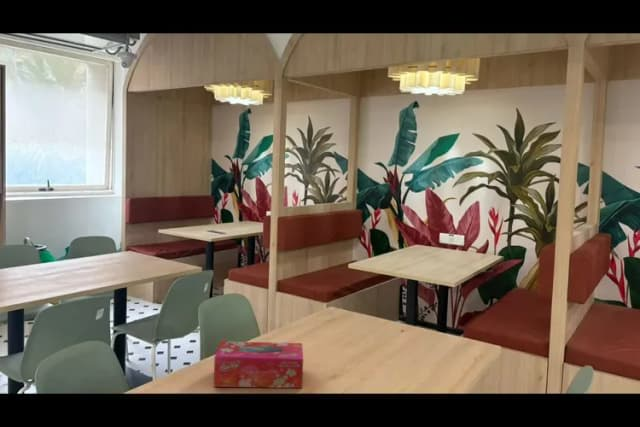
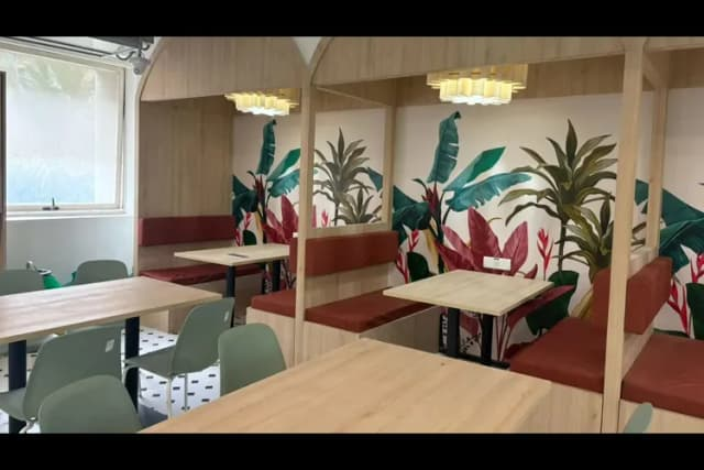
- tissue box [213,340,304,389]
